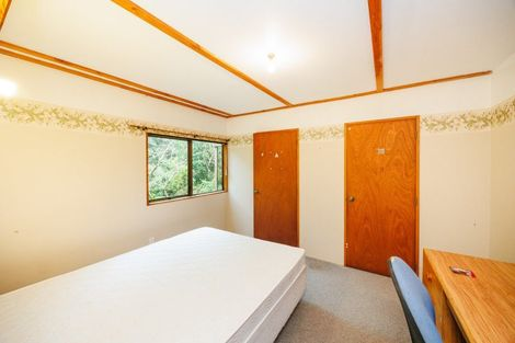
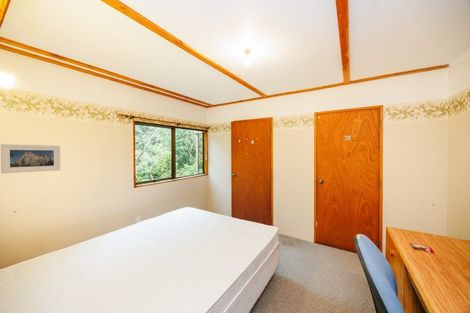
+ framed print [0,143,62,174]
